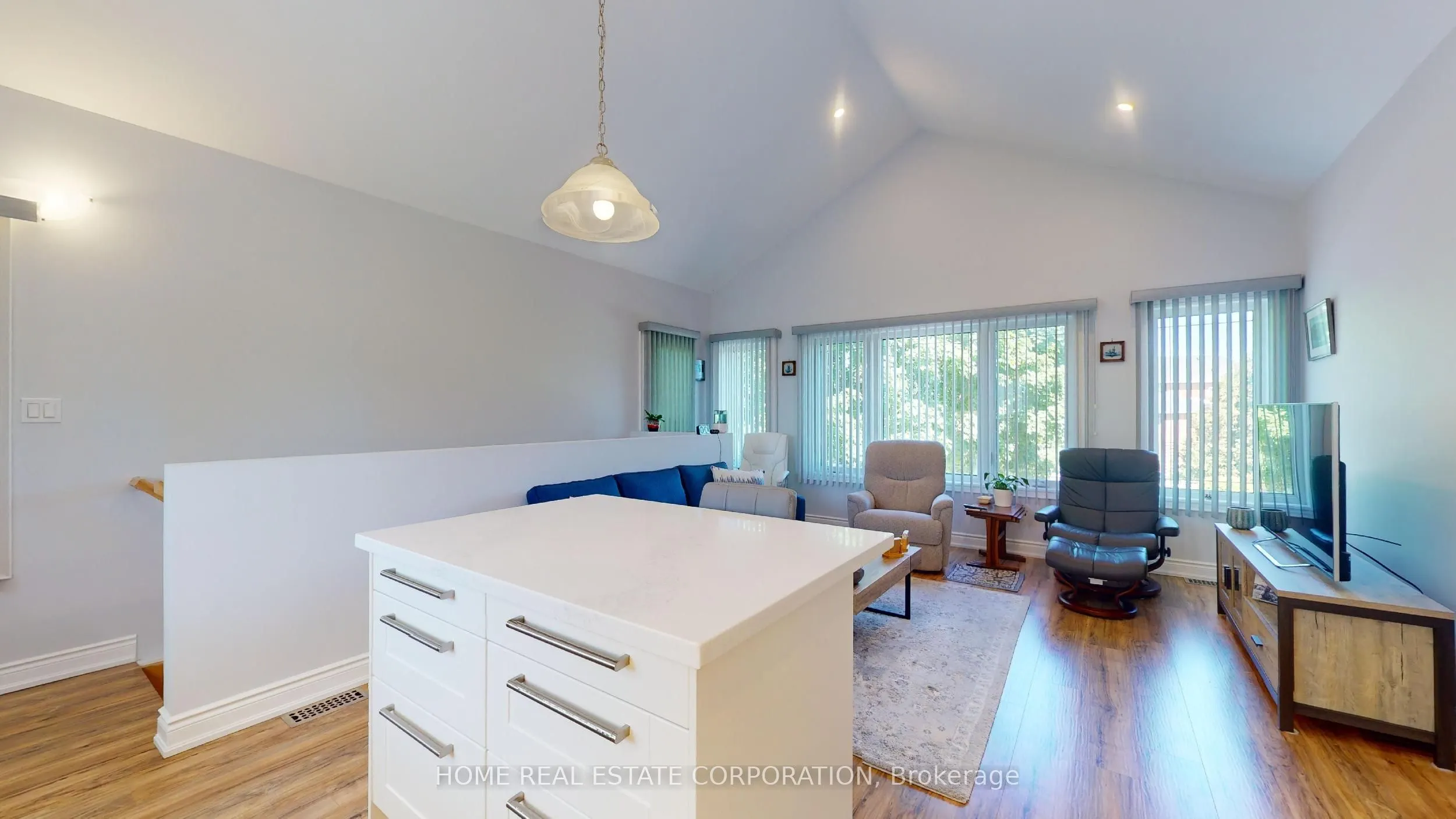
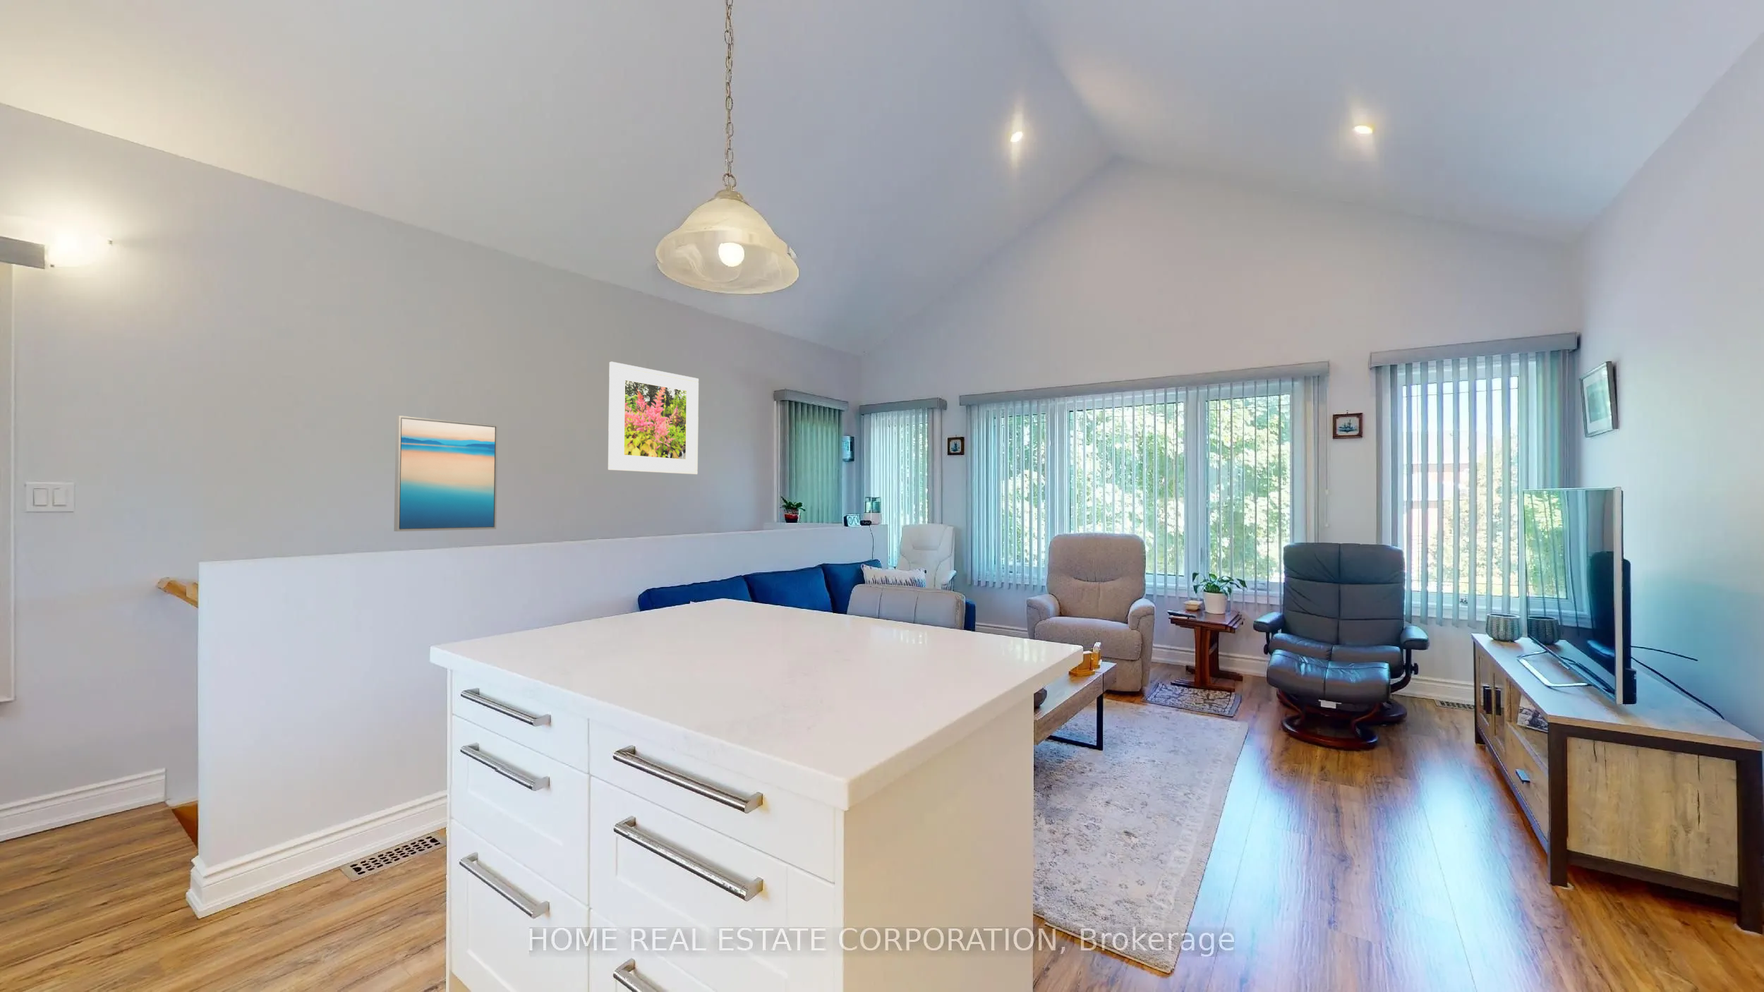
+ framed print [607,361,699,475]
+ wall art [393,415,498,532]
